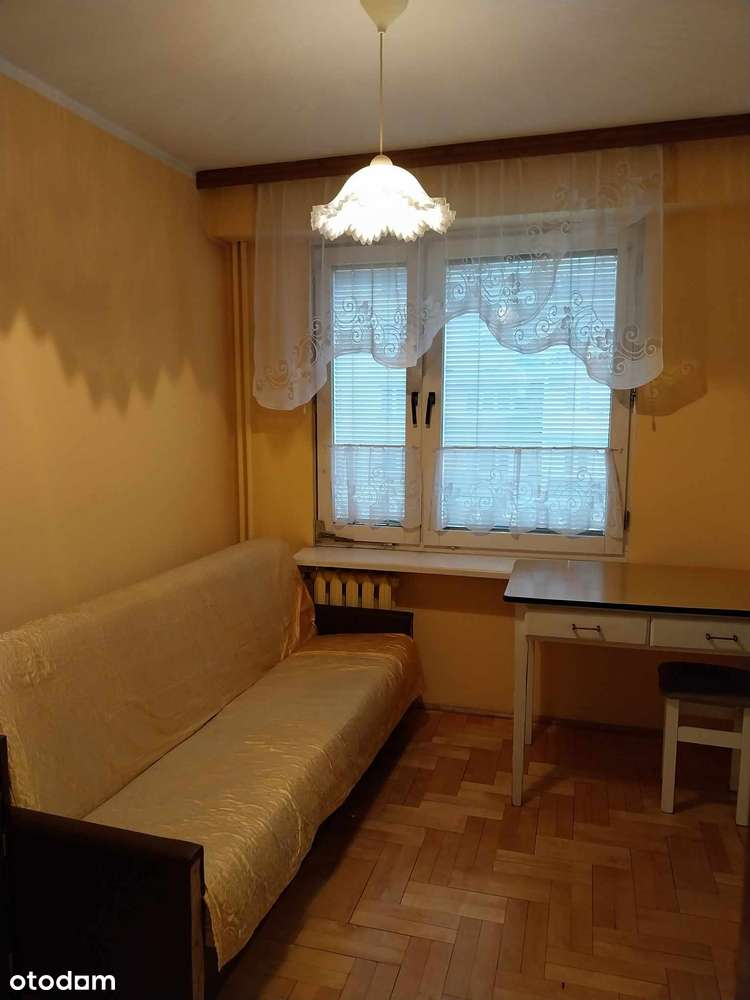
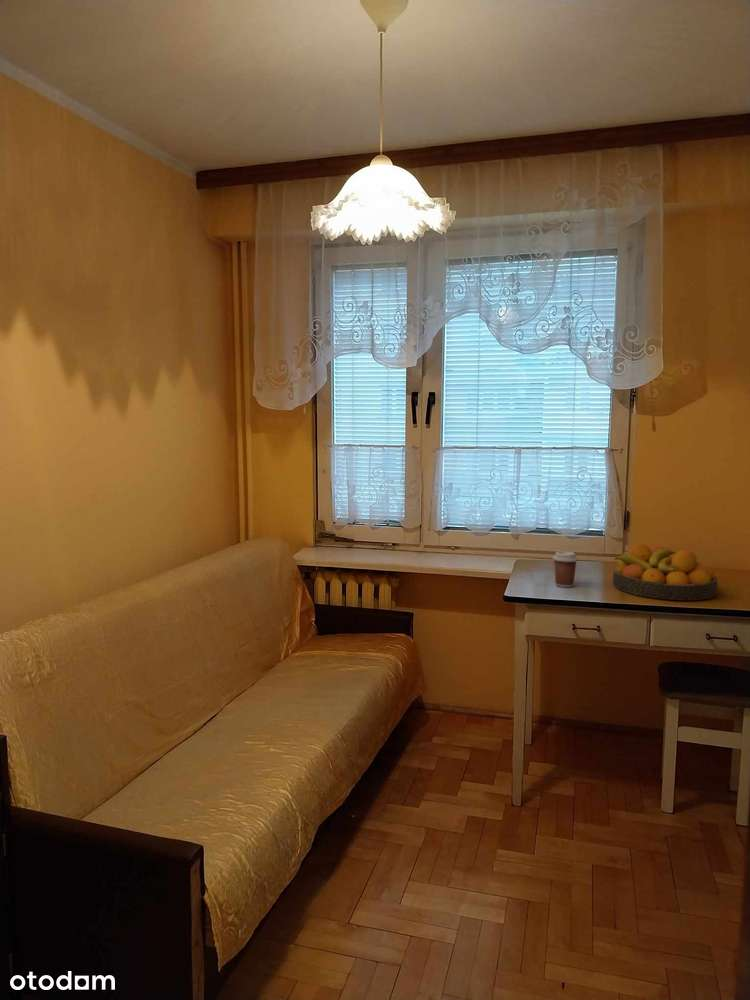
+ coffee cup [552,550,579,588]
+ fruit bowl [612,543,719,601]
